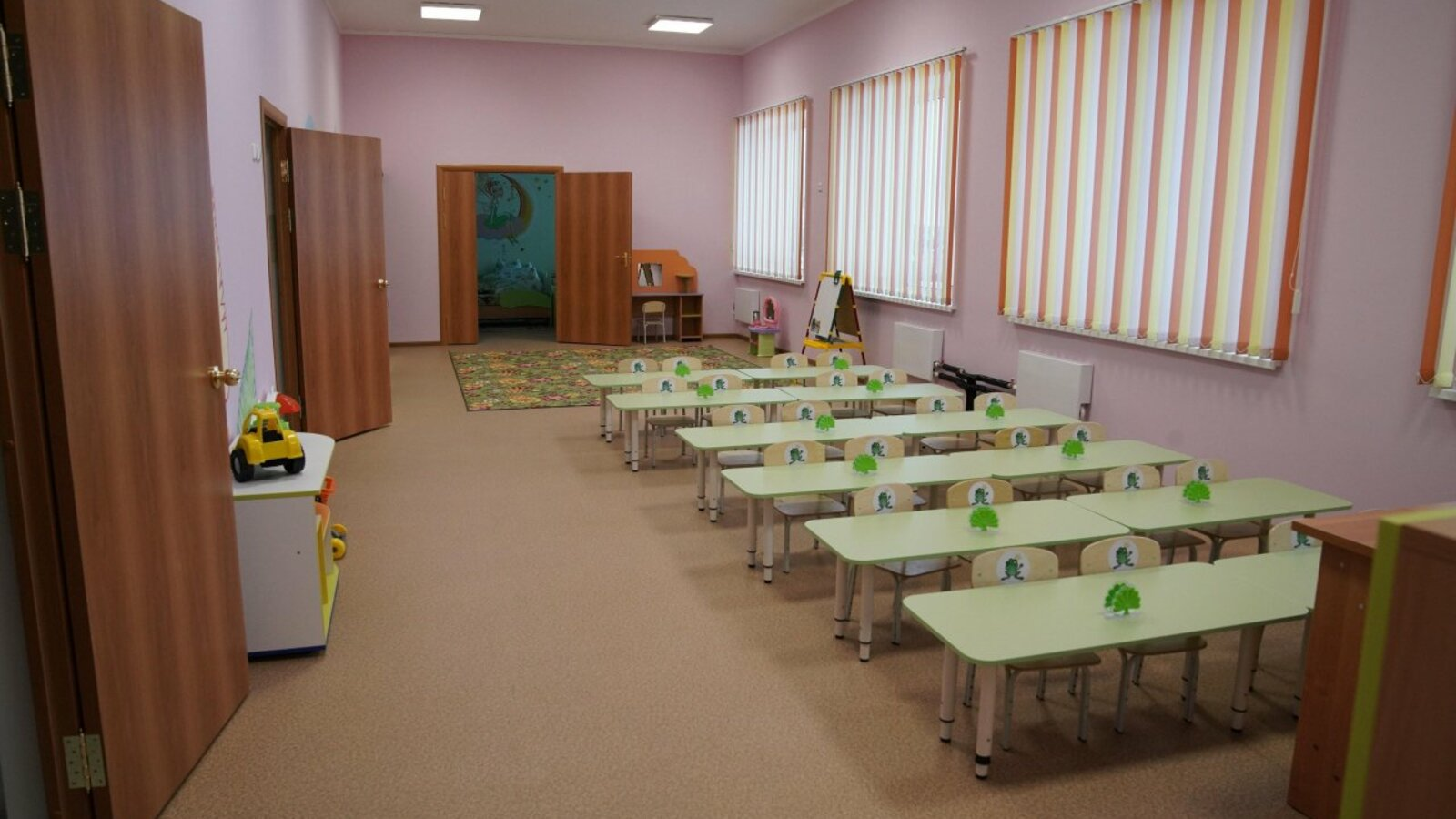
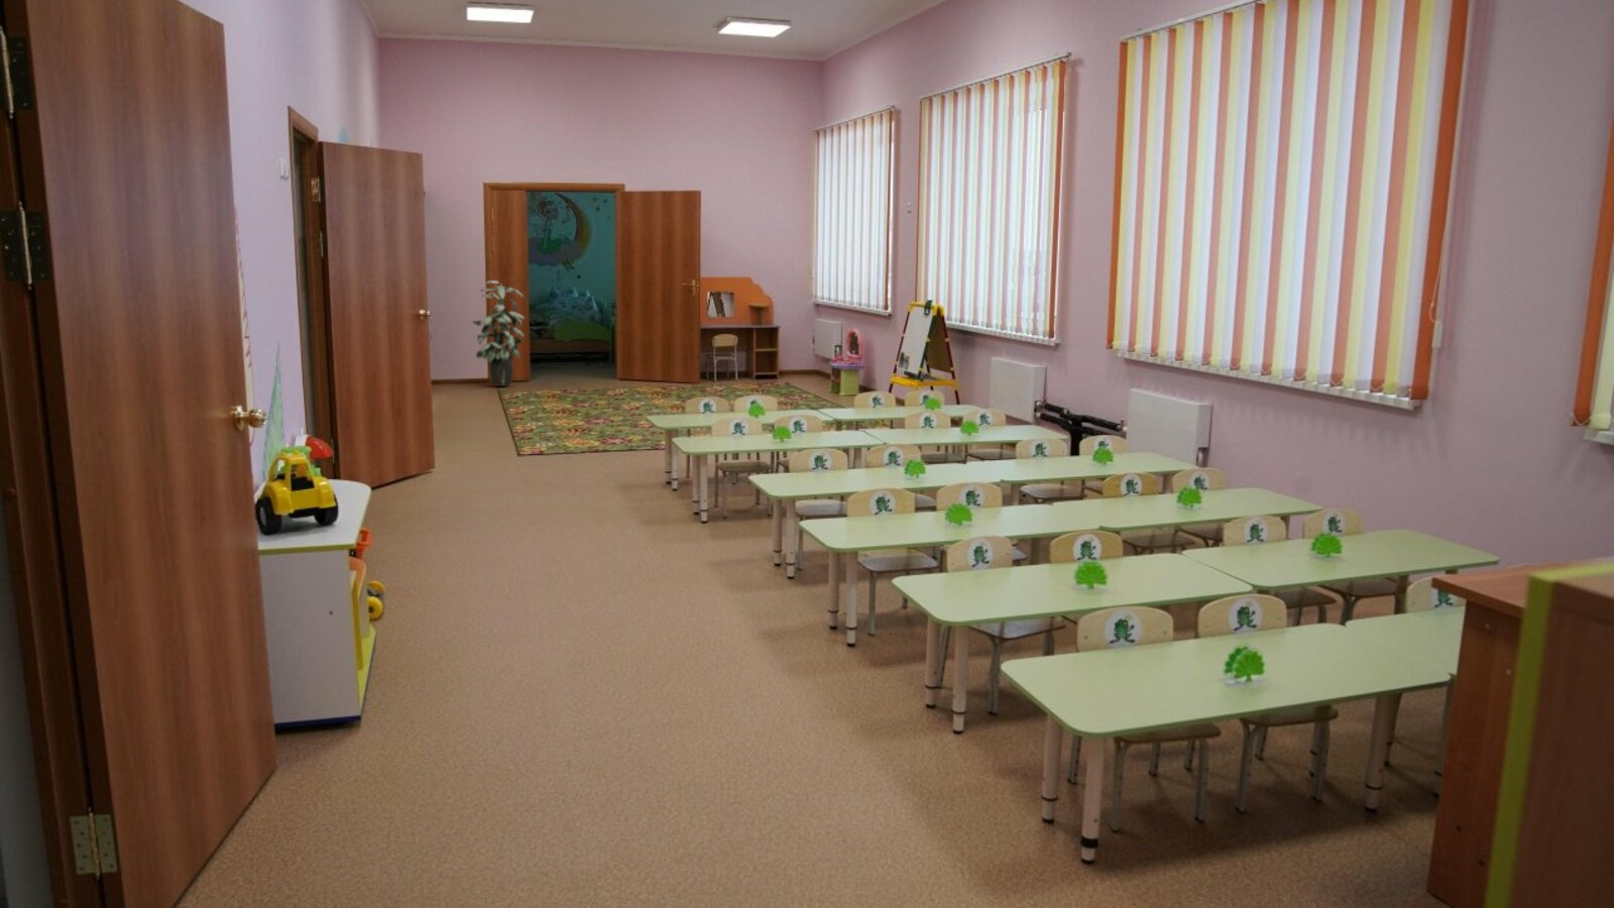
+ indoor plant [471,279,525,387]
